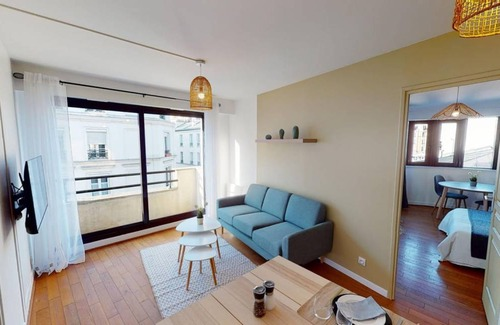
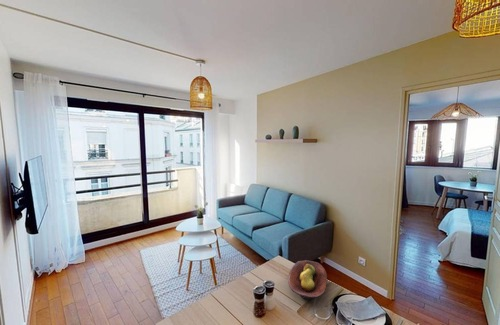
+ fruit bowl [287,259,328,300]
